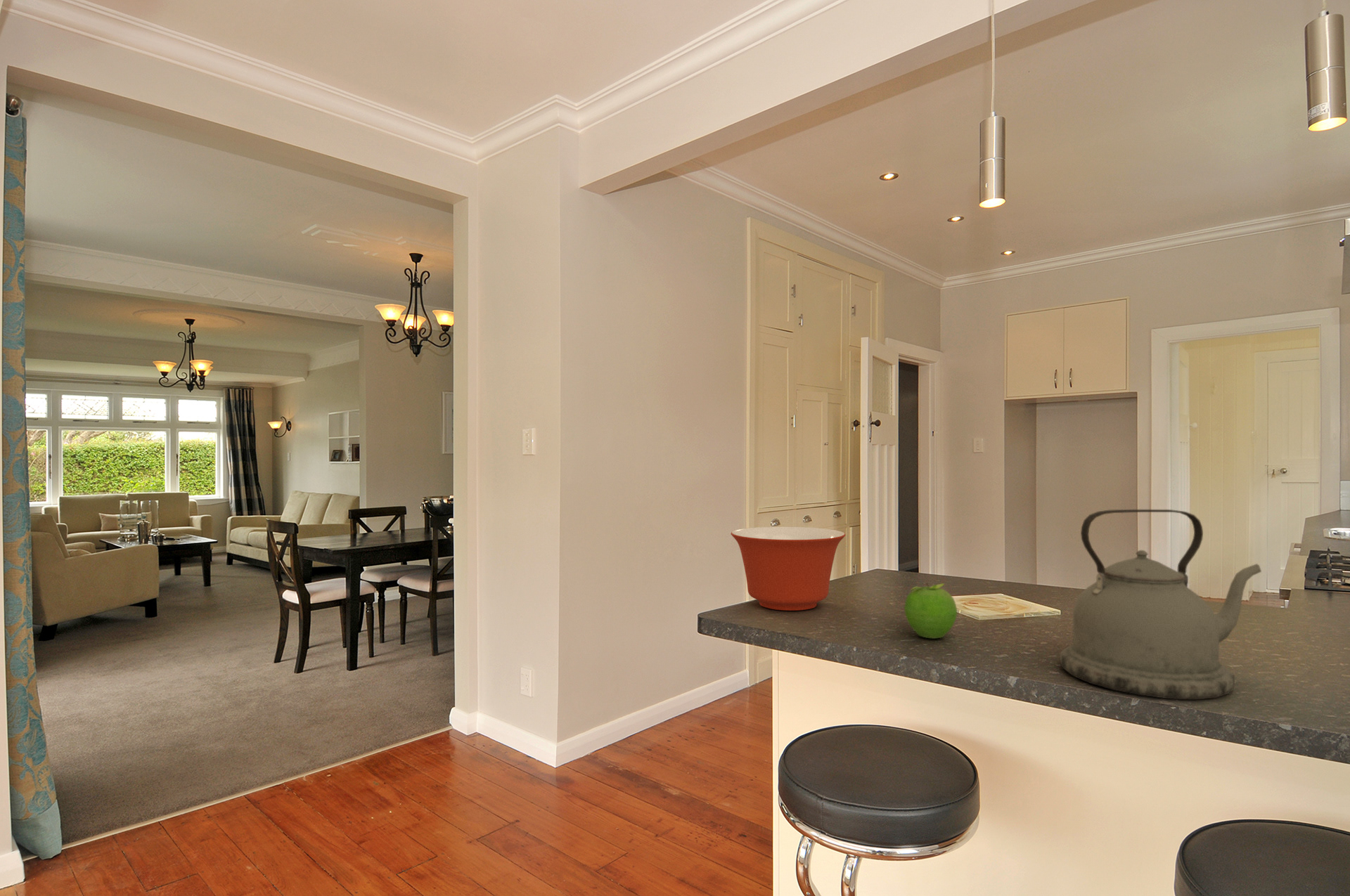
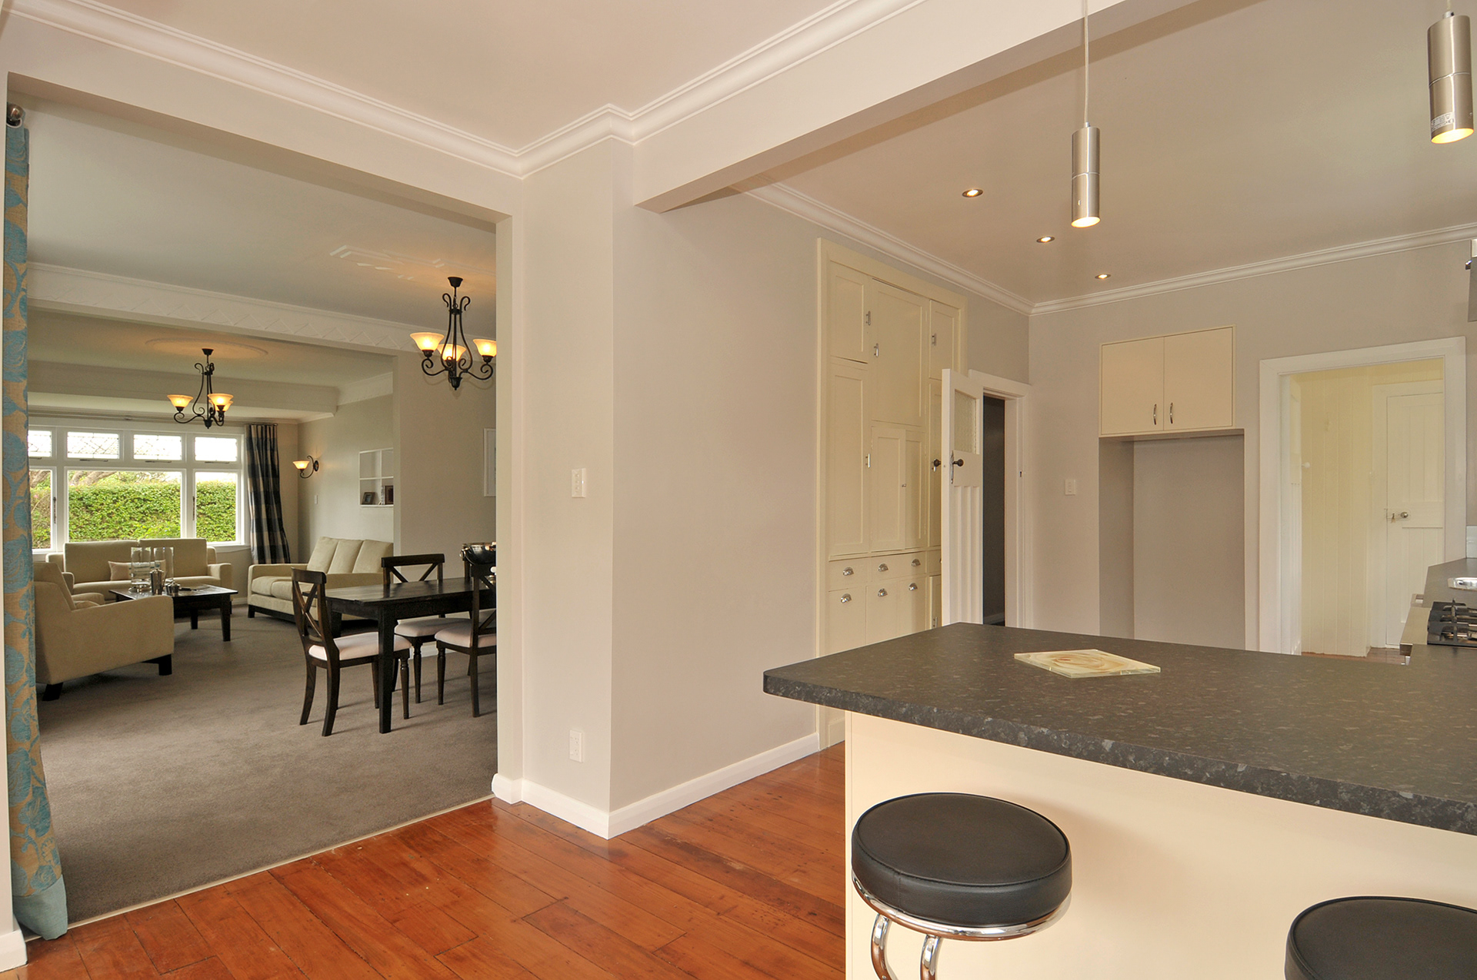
- kettle [1060,509,1262,701]
- fruit [904,582,958,639]
- mixing bowl [730,526,846,611]
